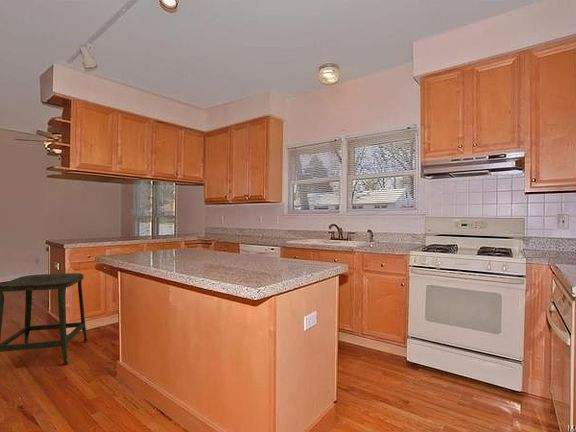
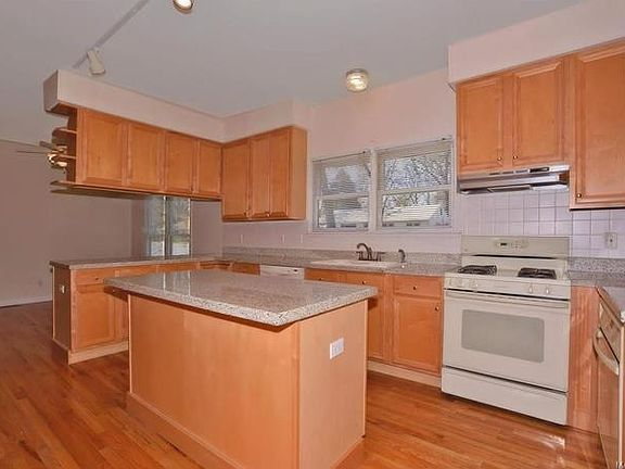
- stool [0,272,89,365]
